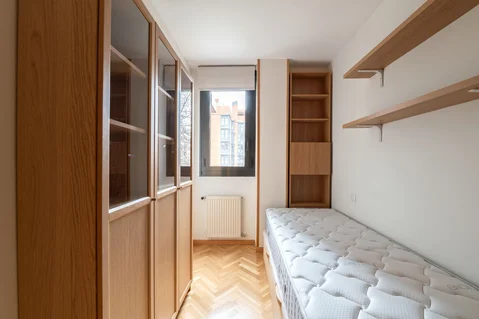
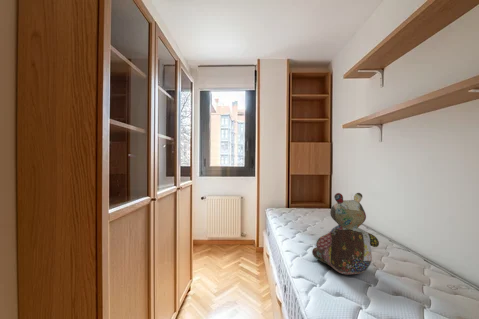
+ stuffed bear [311,192,380,276]
